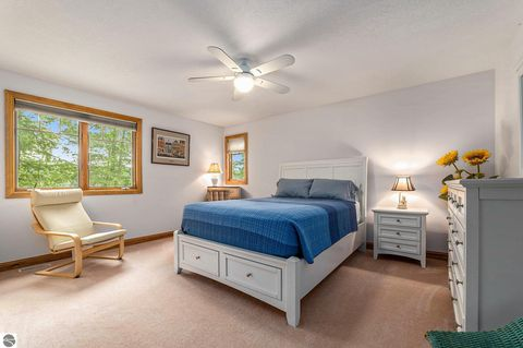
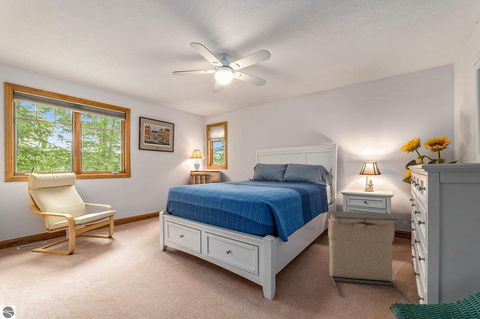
+ laundry hamper [327,210,412,303]
